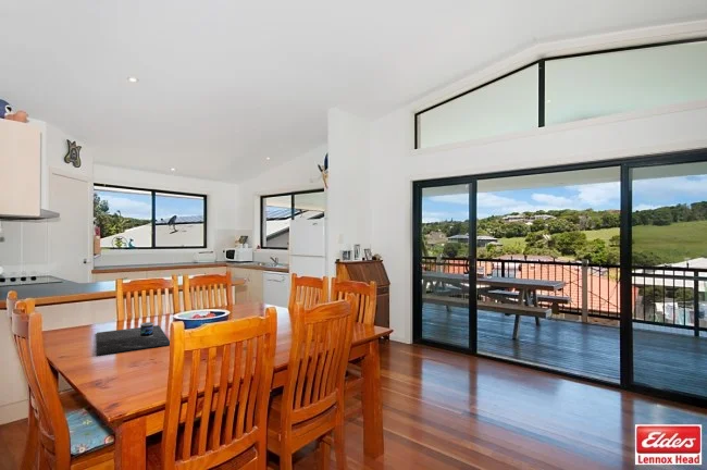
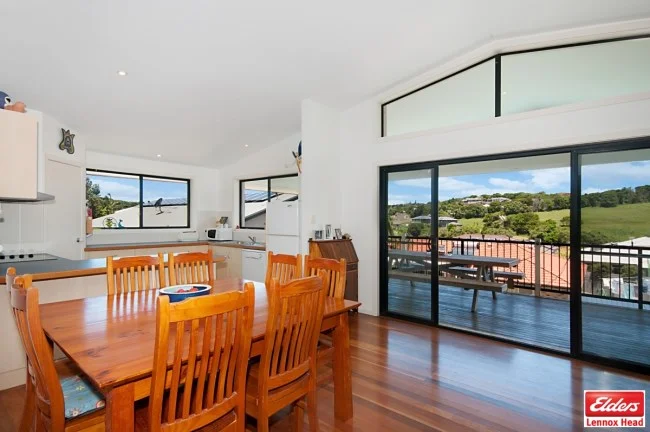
- placemat [96,321,171,356]
